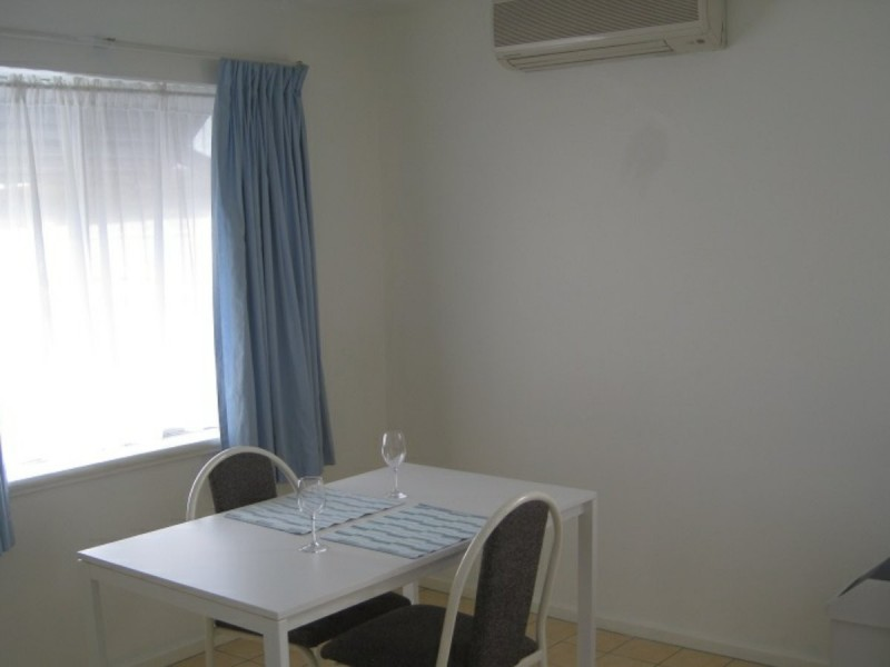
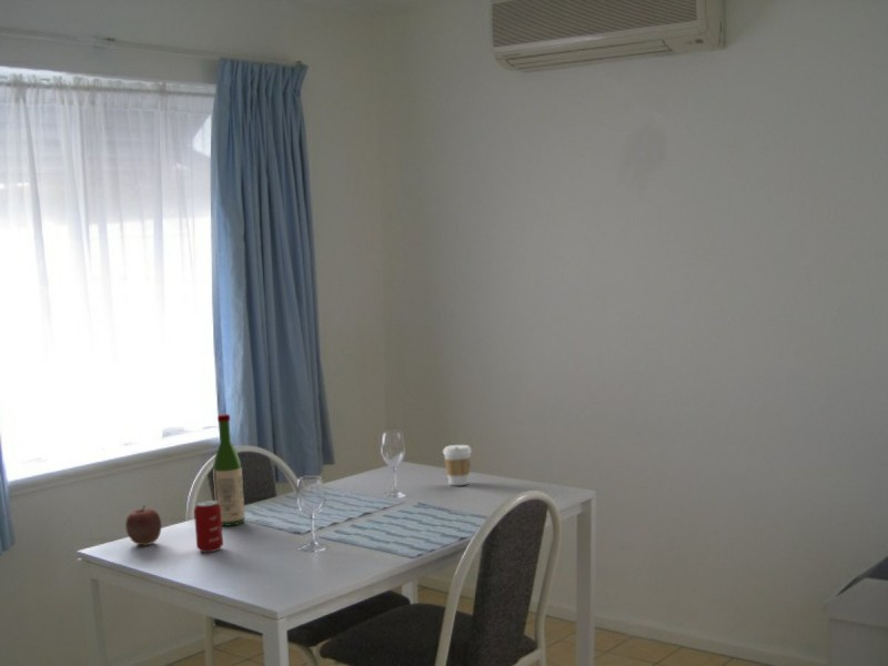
+ coffee cup [442,444,473,486]
+ beverage can [193,500,224,553]
+ apple [124,505,162,546]
+ wine bottle [212,413,246,527]
